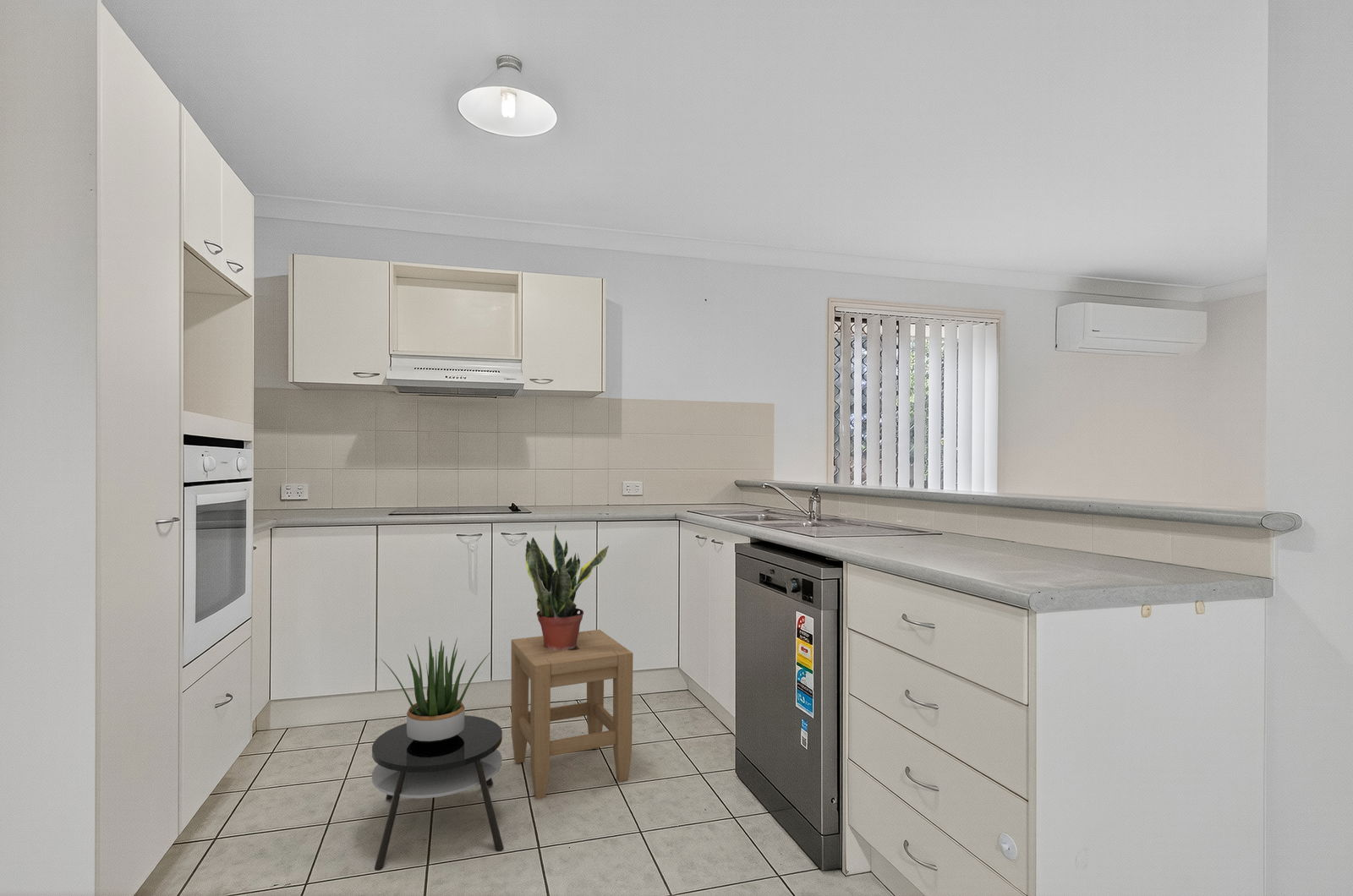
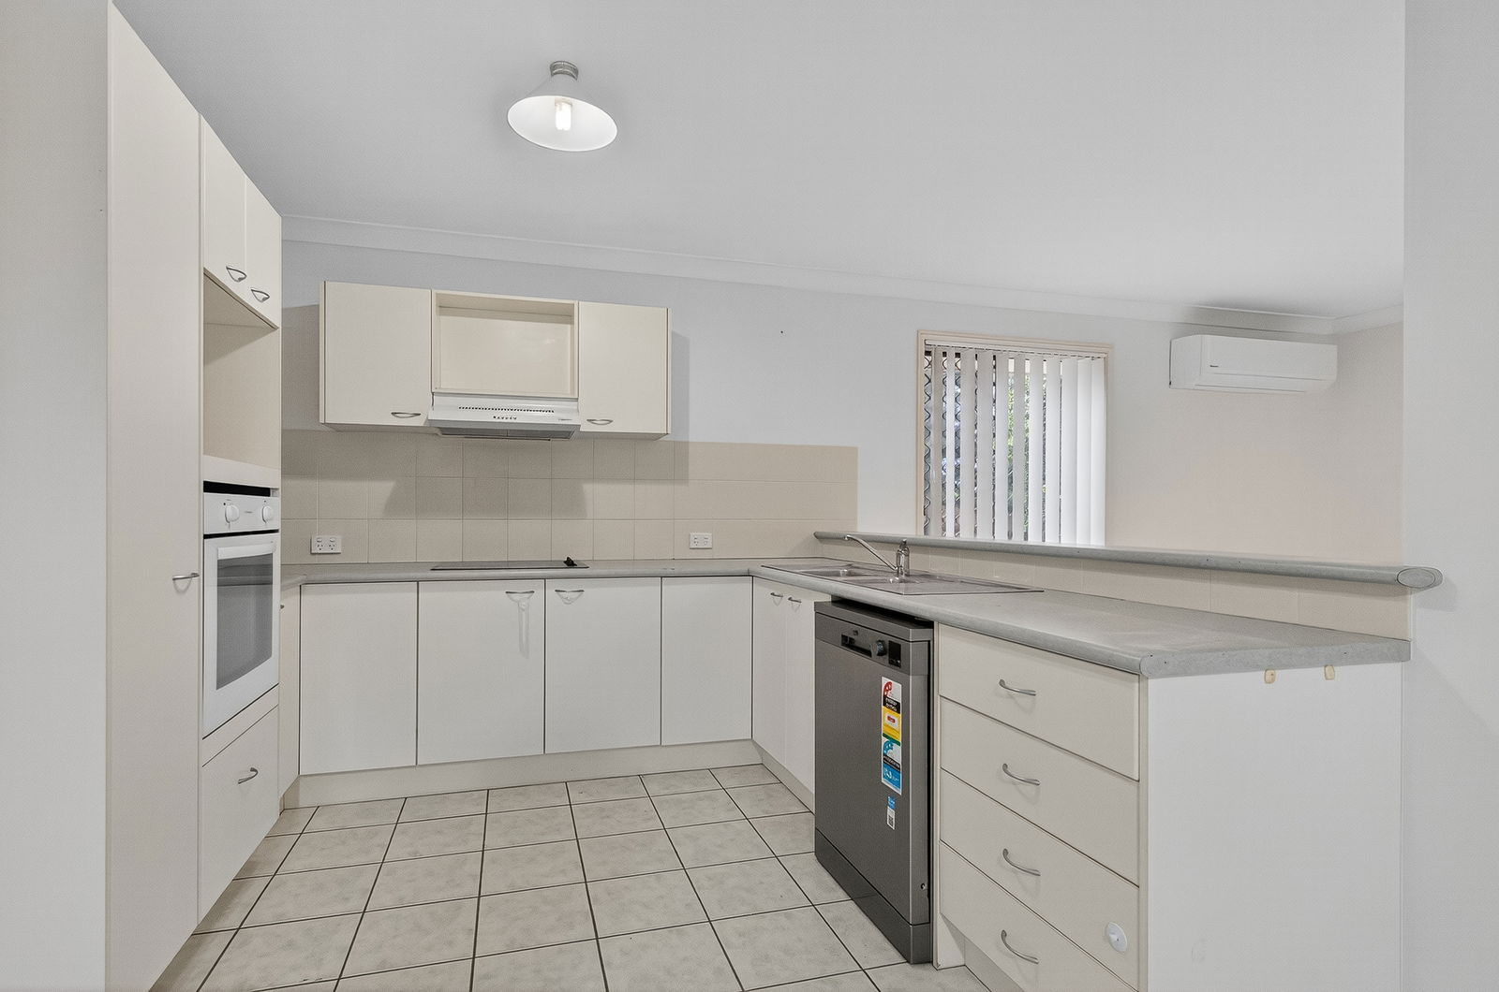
- potted plant [524,524,610,650]
- potted plant [380,636,490,743]
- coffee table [371,714,505,871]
- stool [511,629,633,800]
